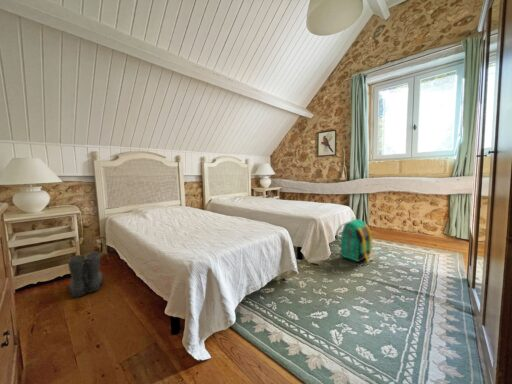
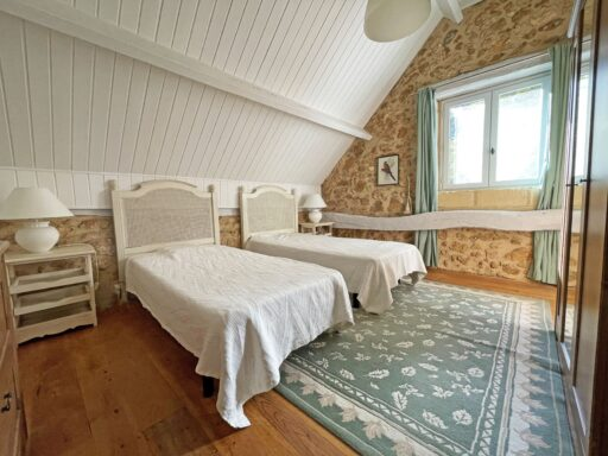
- backpack [335,217,375,264]
- boots [67,251,104,298]
